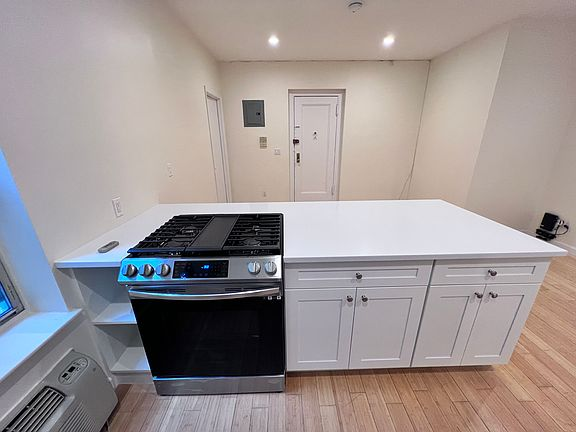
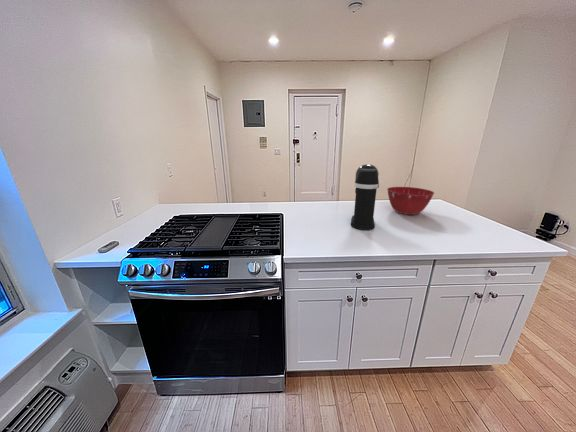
+ coffee maker [350,163,380,231]
+ mixing bowl [386,186,435,216]
